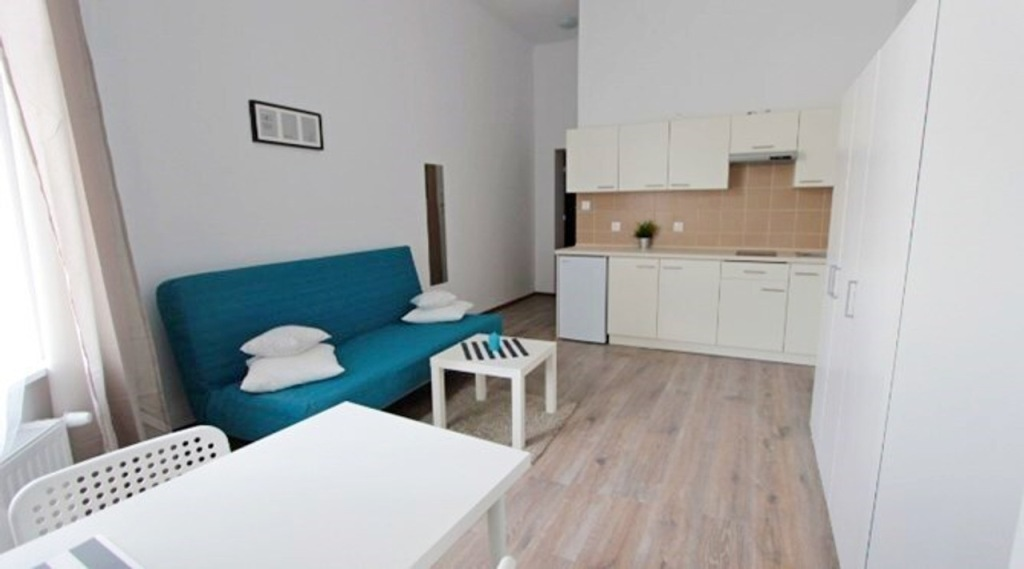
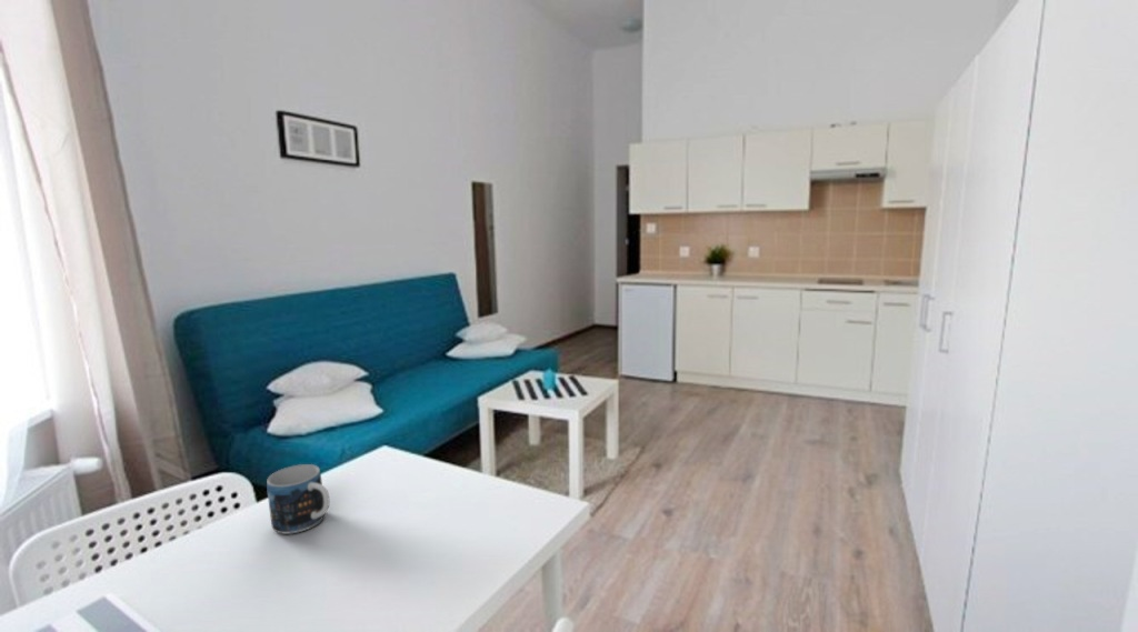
+ mug [266,463,331,535]
